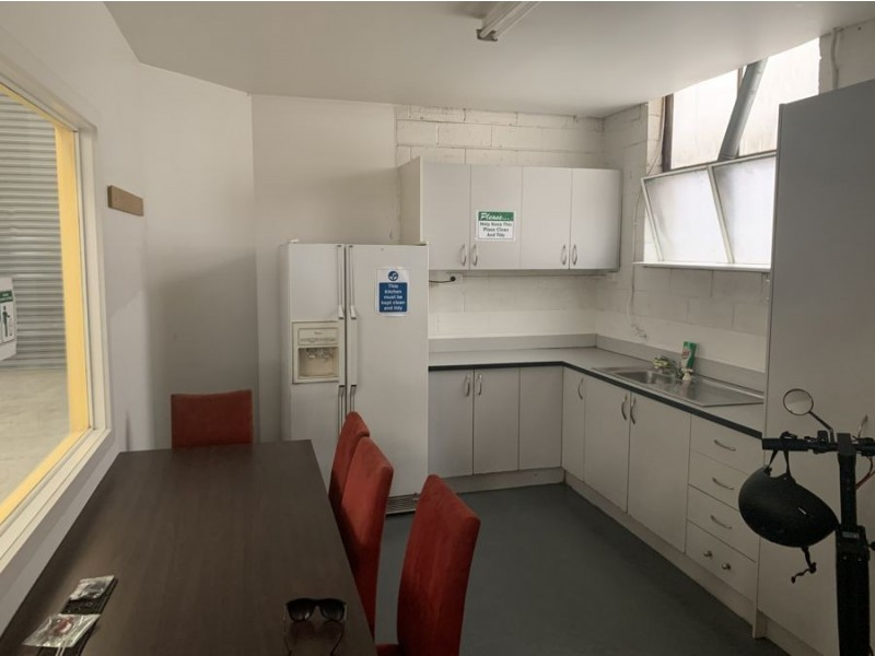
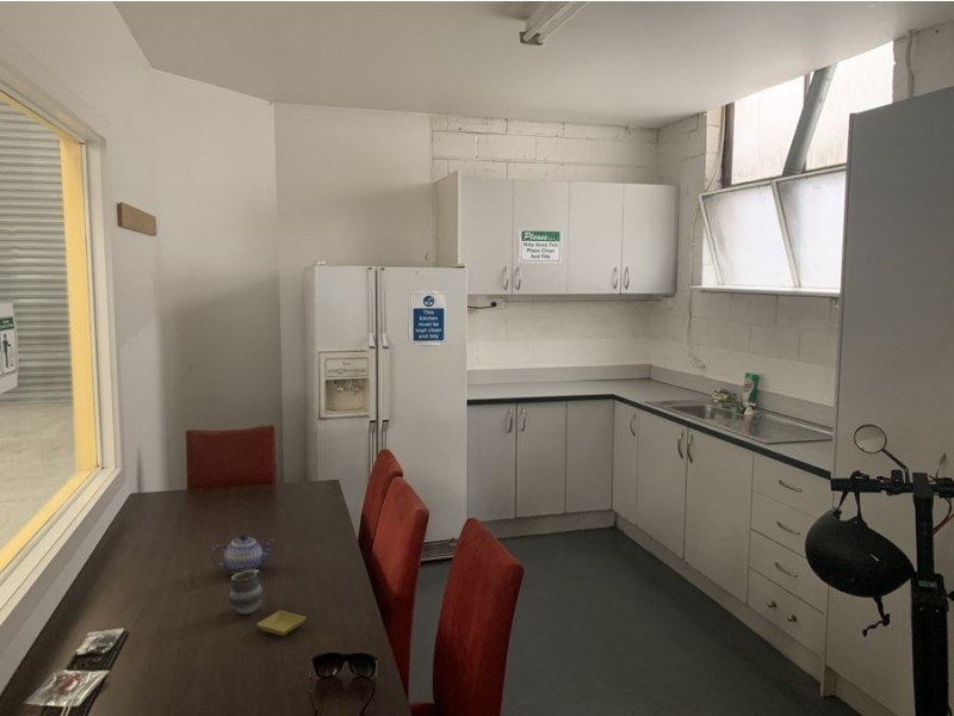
+ teapot [210,533,275,575]
+ saucer [256,610,308,637]
+ cup [228,568,265,616]
